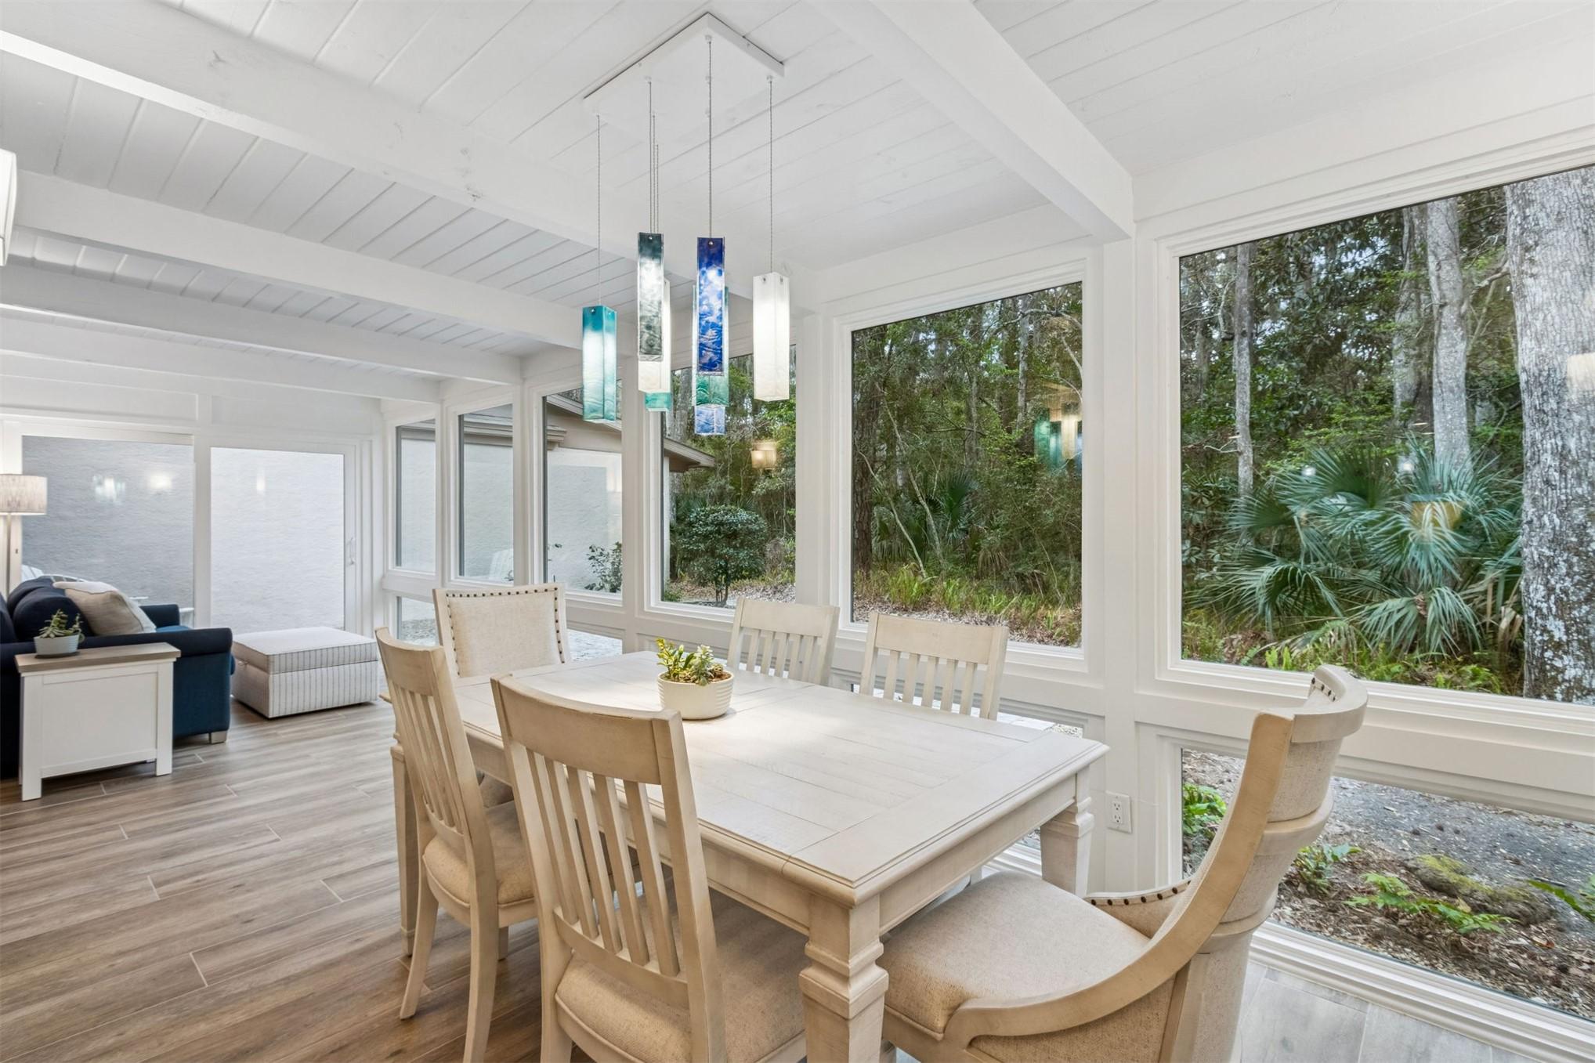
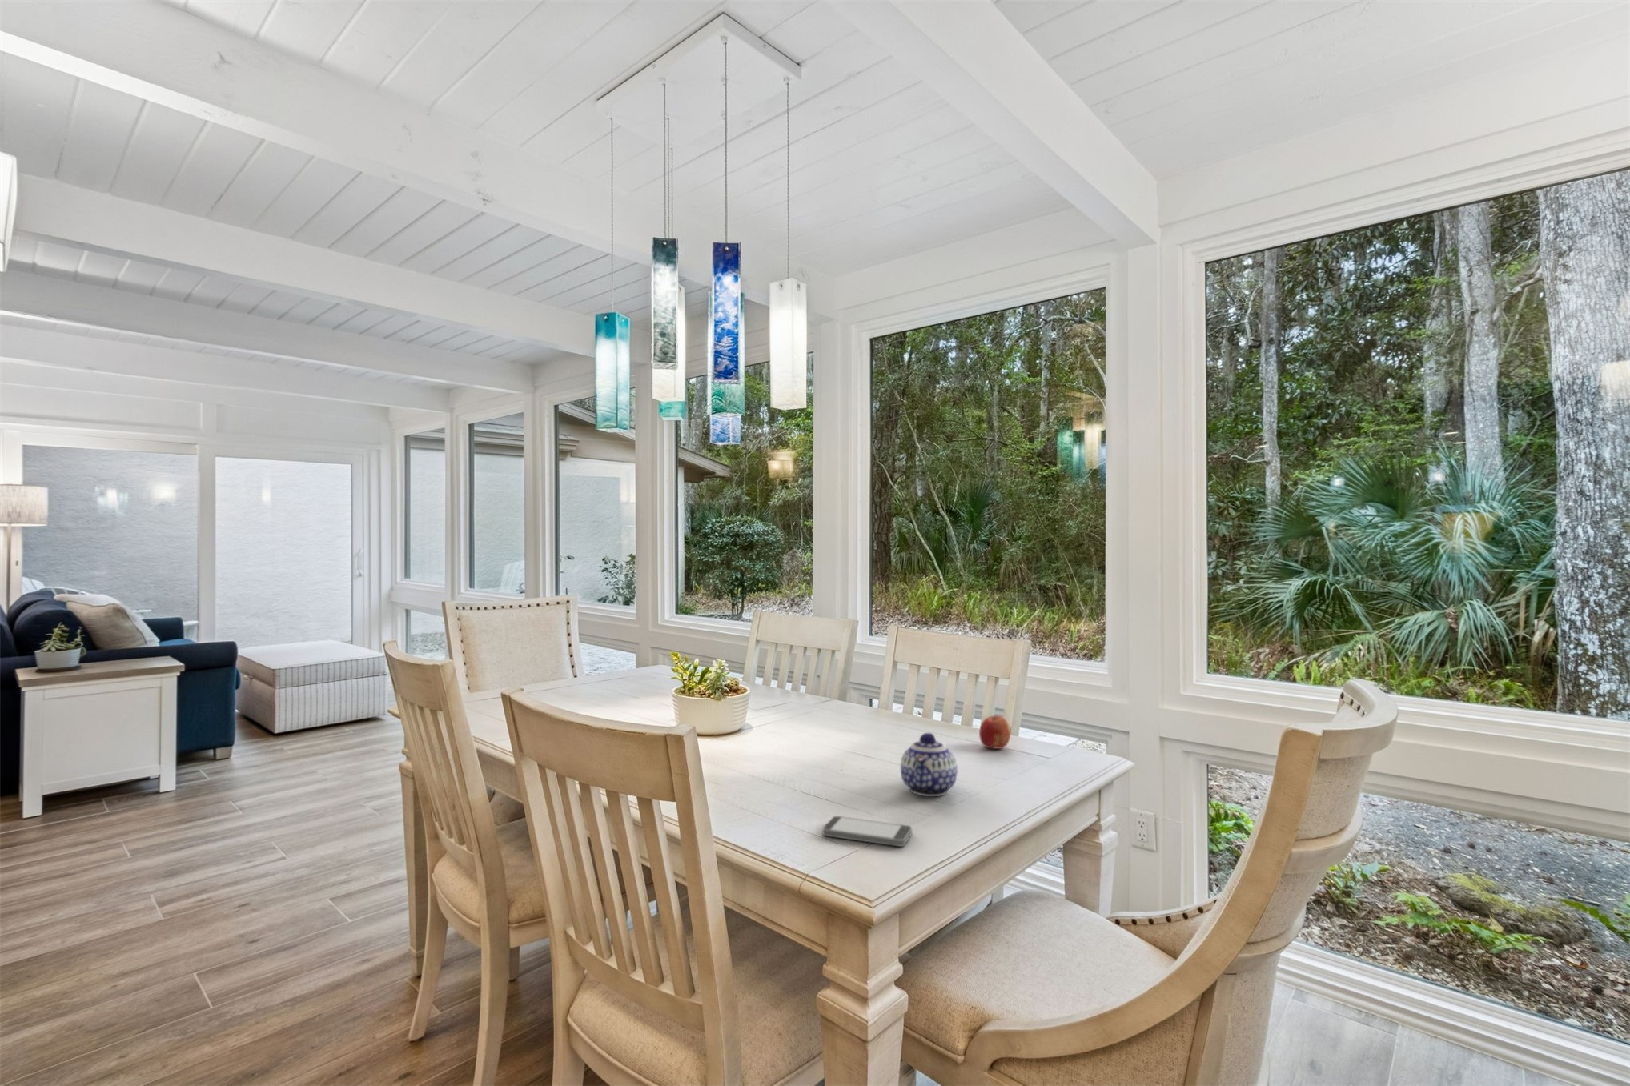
+ smartphone [822,816,913,847]
+ teapot [900,732,959,798]
+ fruit [978,715,1011,750]
